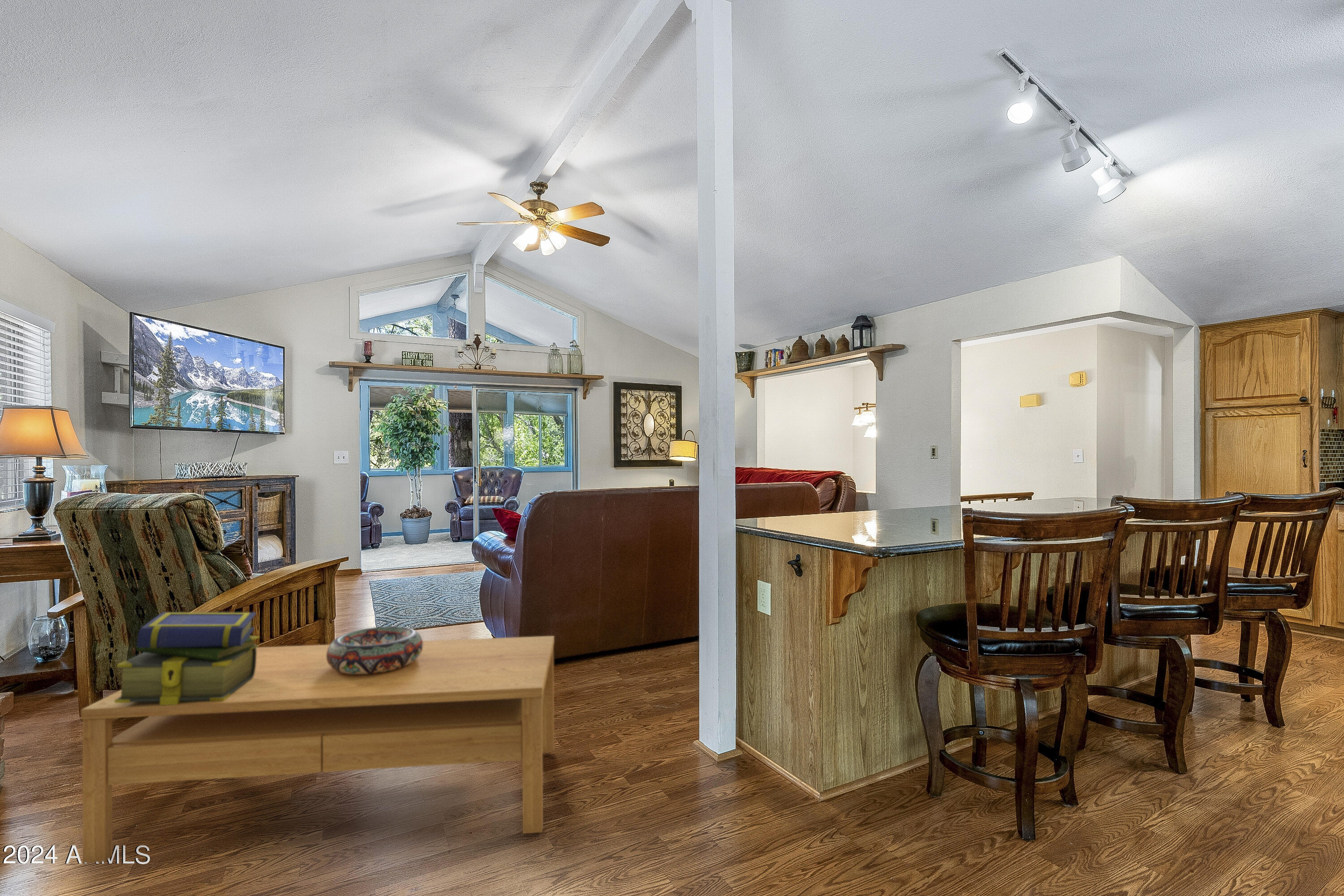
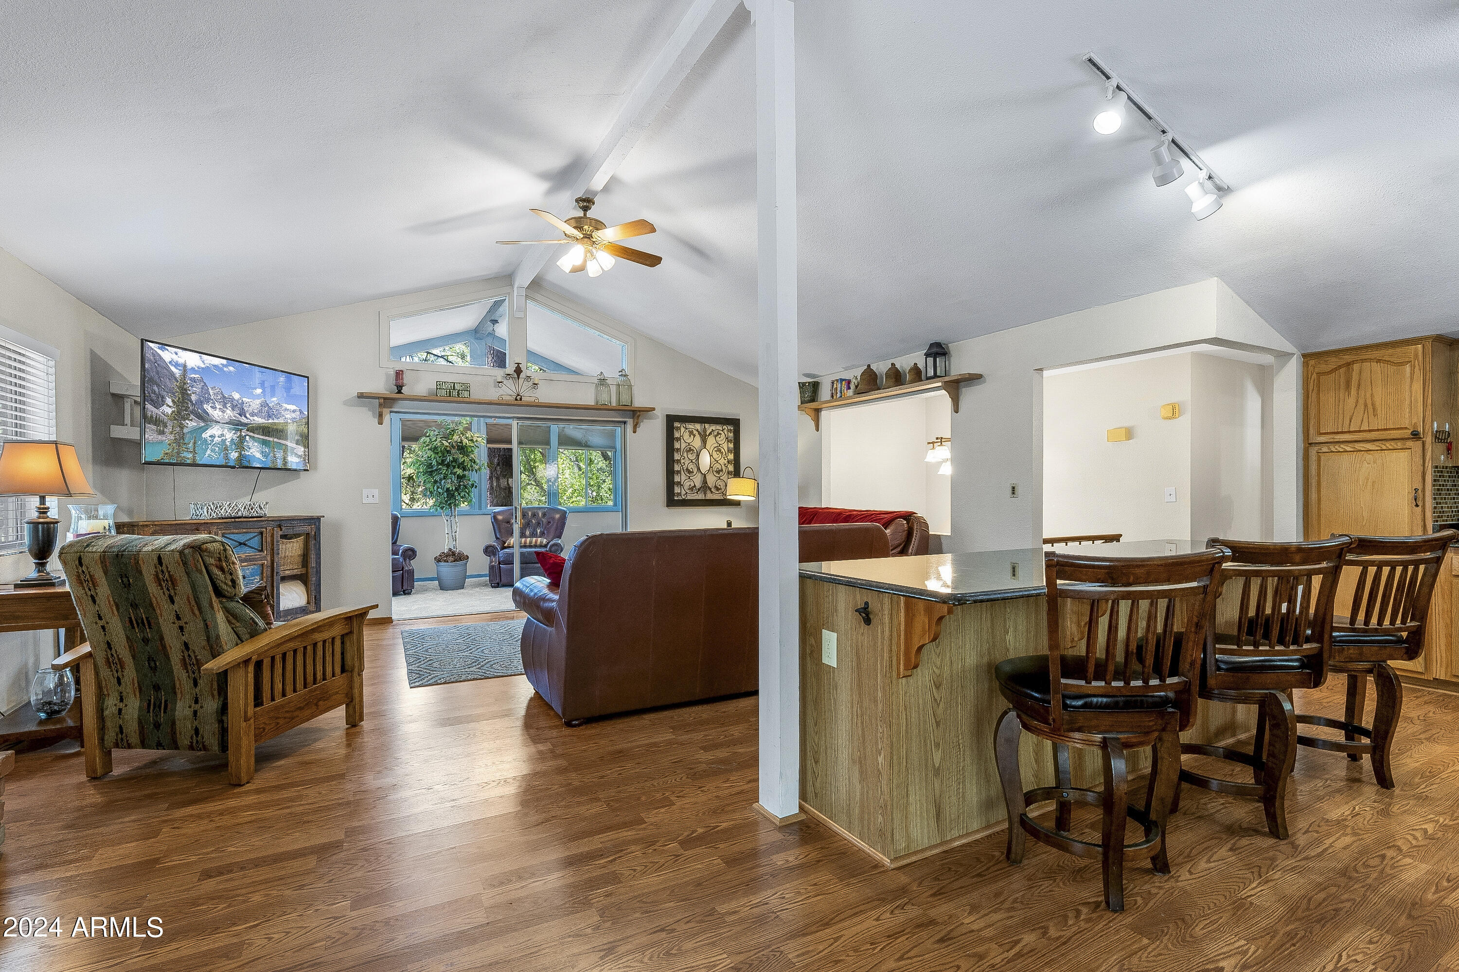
- coffee table [81,635,555,864]
- decorative bowl [327,626,423,674]
- stack of books [115,612,260,705]
